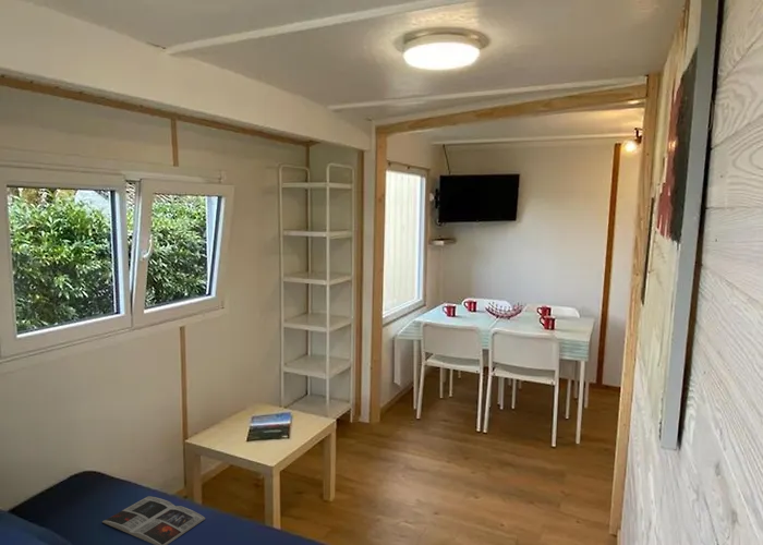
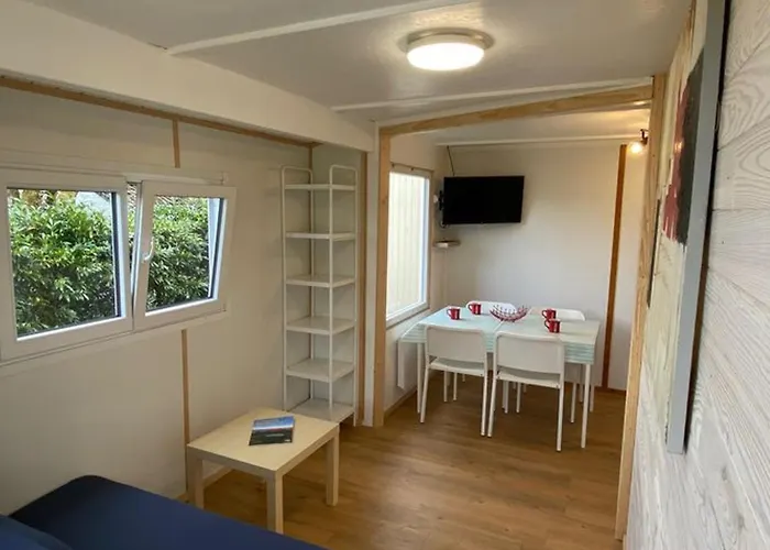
- magazine [101,495,206,545]
